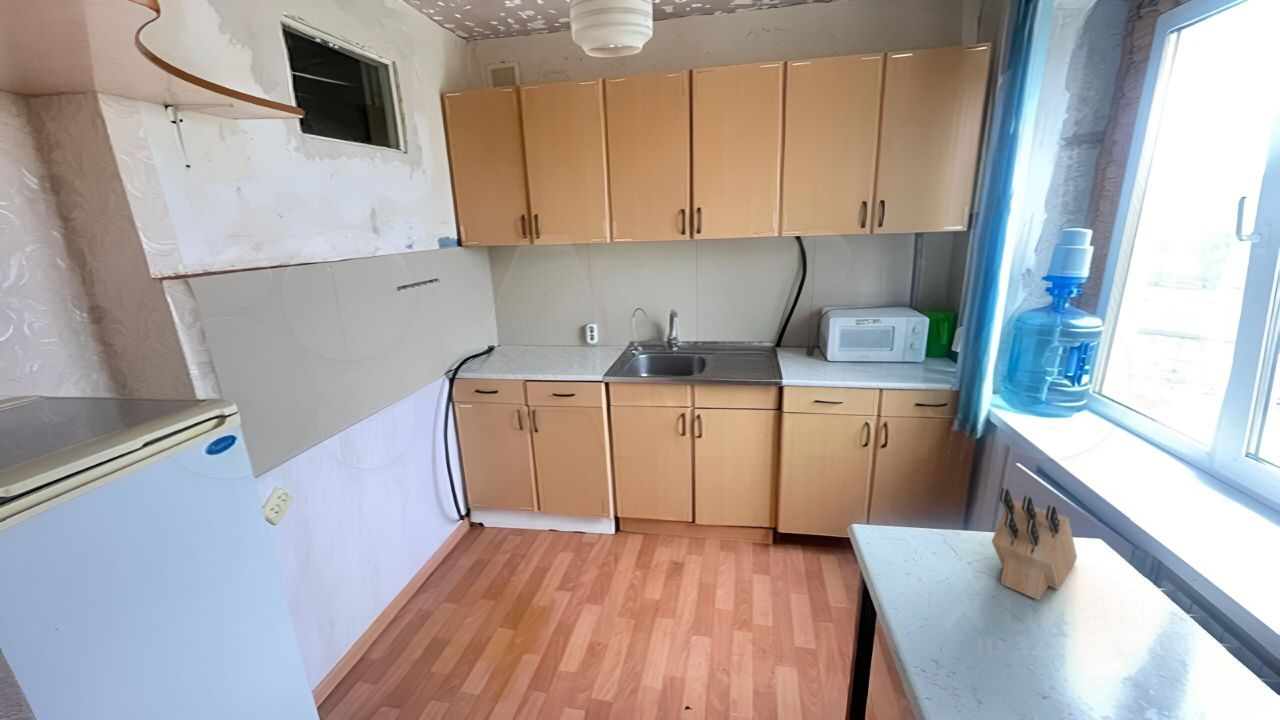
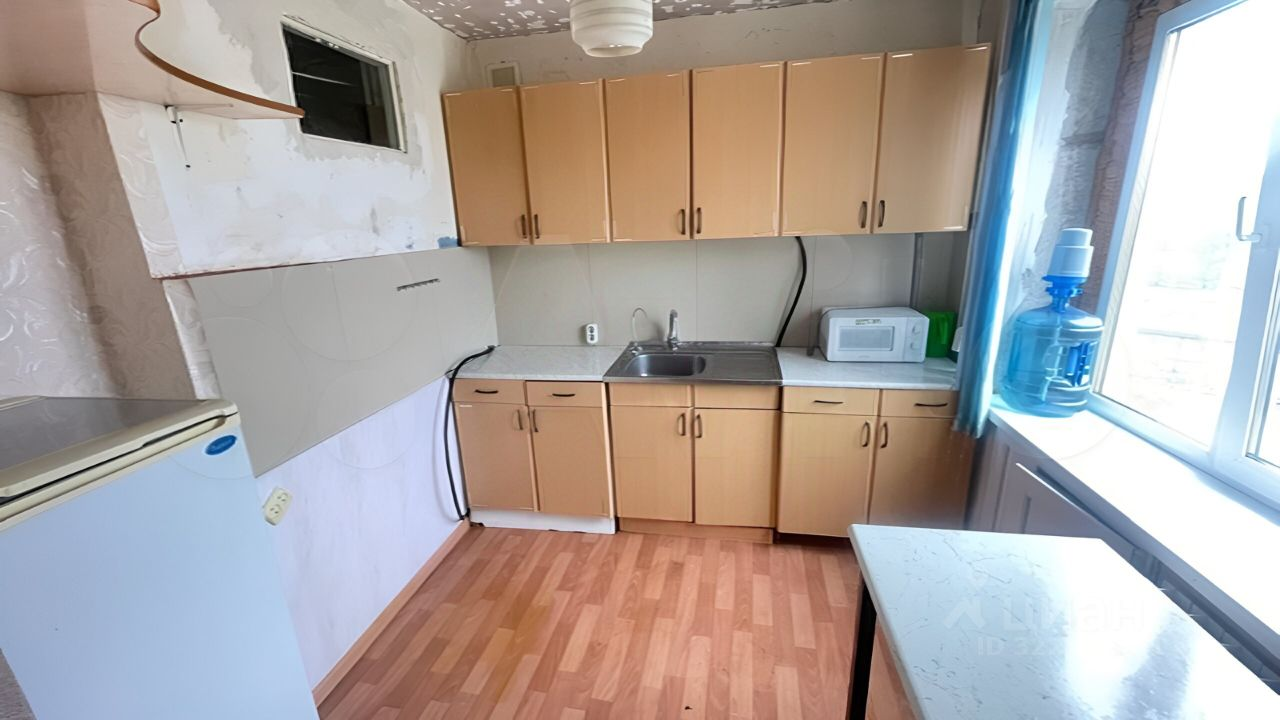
- knife block [990,487,1078,601]
